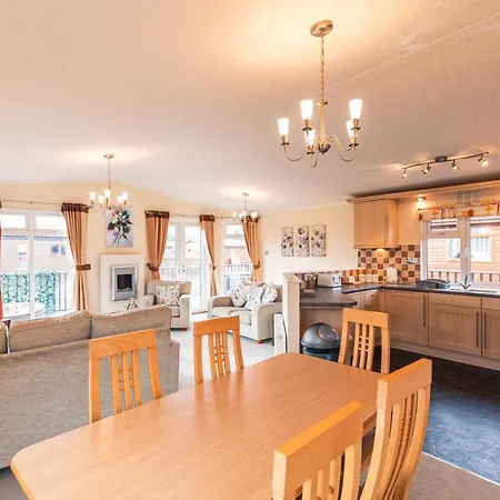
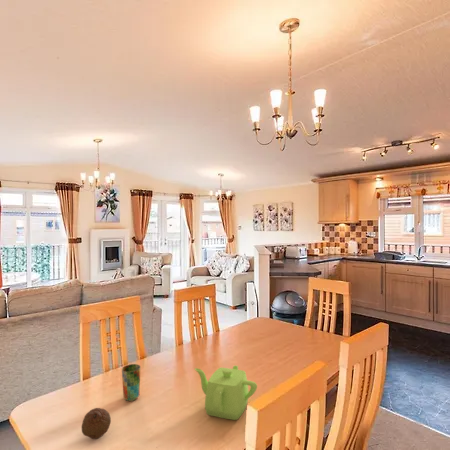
+ teapot [194,365,258,421]
+ cup [121,363,142,402]
+ fruit [80,407,112,440]
